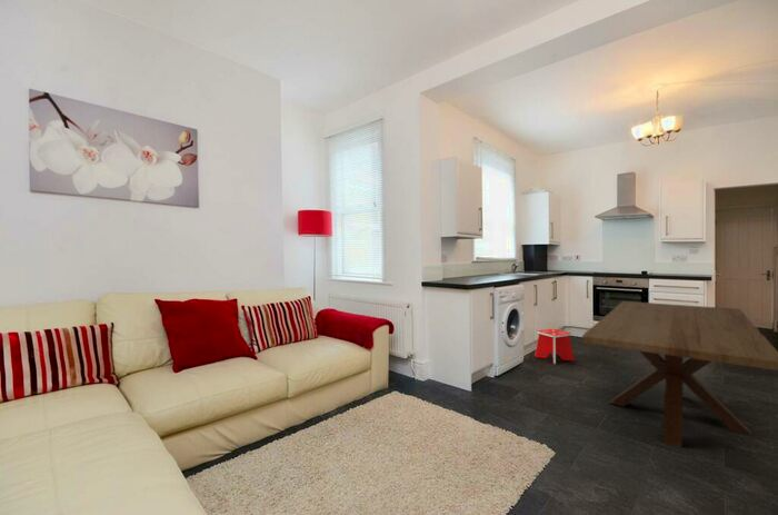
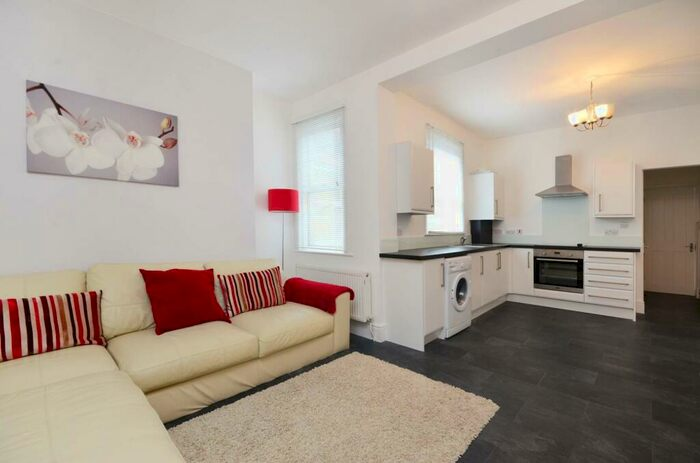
- step stool [533,328,575,365]
- dining table [581,300,778,449]
